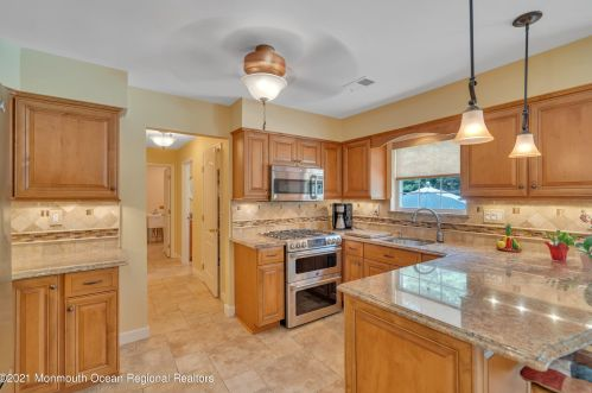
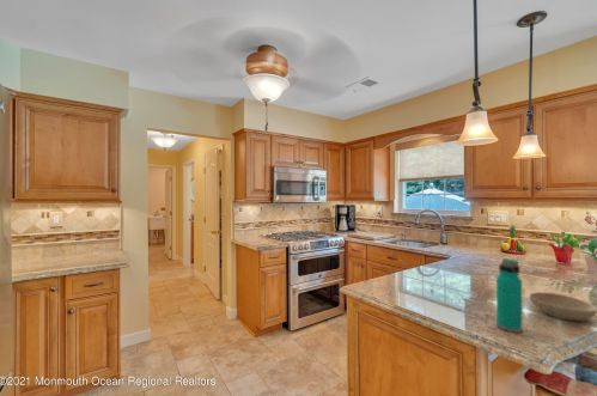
+ bowl [528,292,597,322]
+ water bottle [495,257,523,334]
